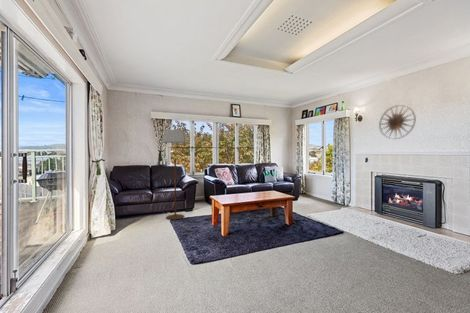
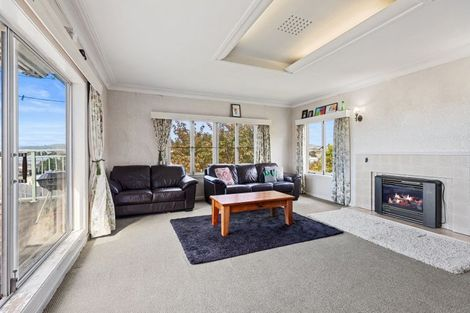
- floor lamp [162,125,188,220]
- wall art [378,104,417,140]
